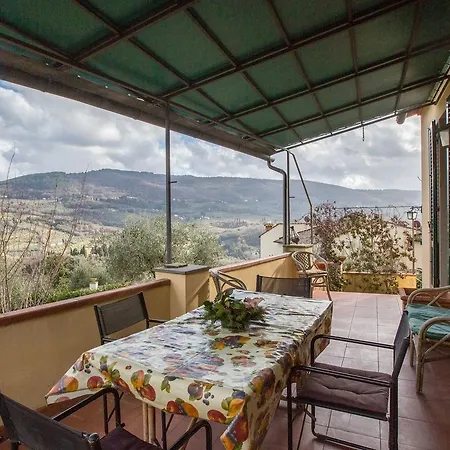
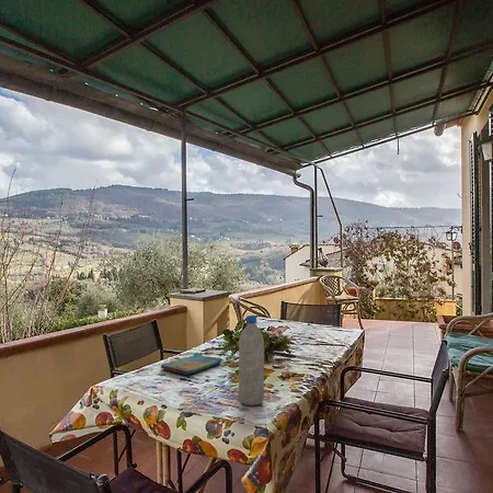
+ water bottle [238,314,265,406]
+ dish towel [160,353,223,376]
